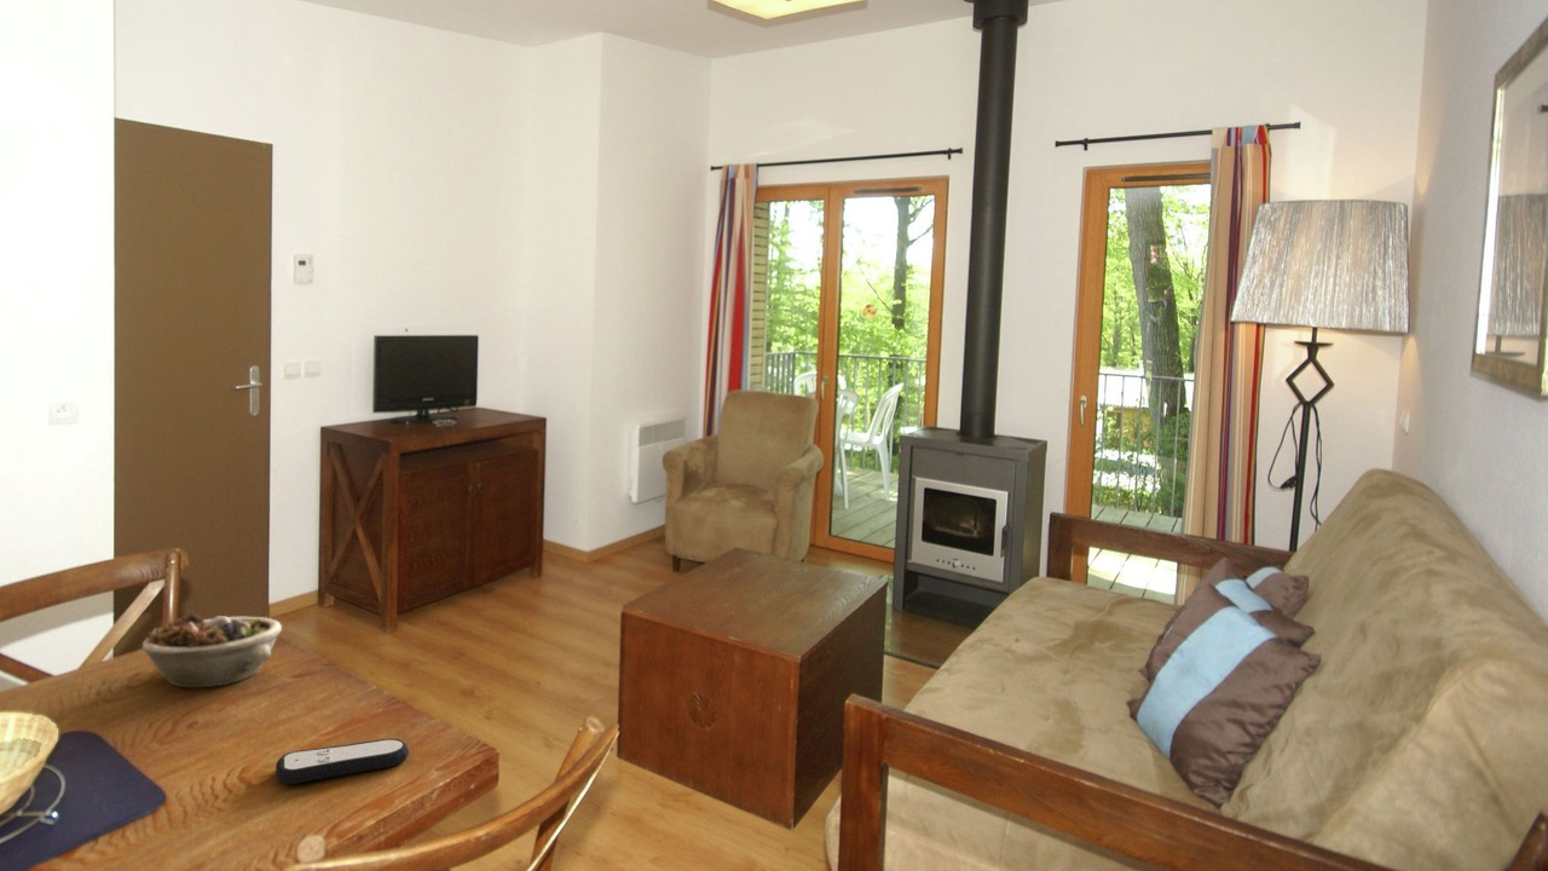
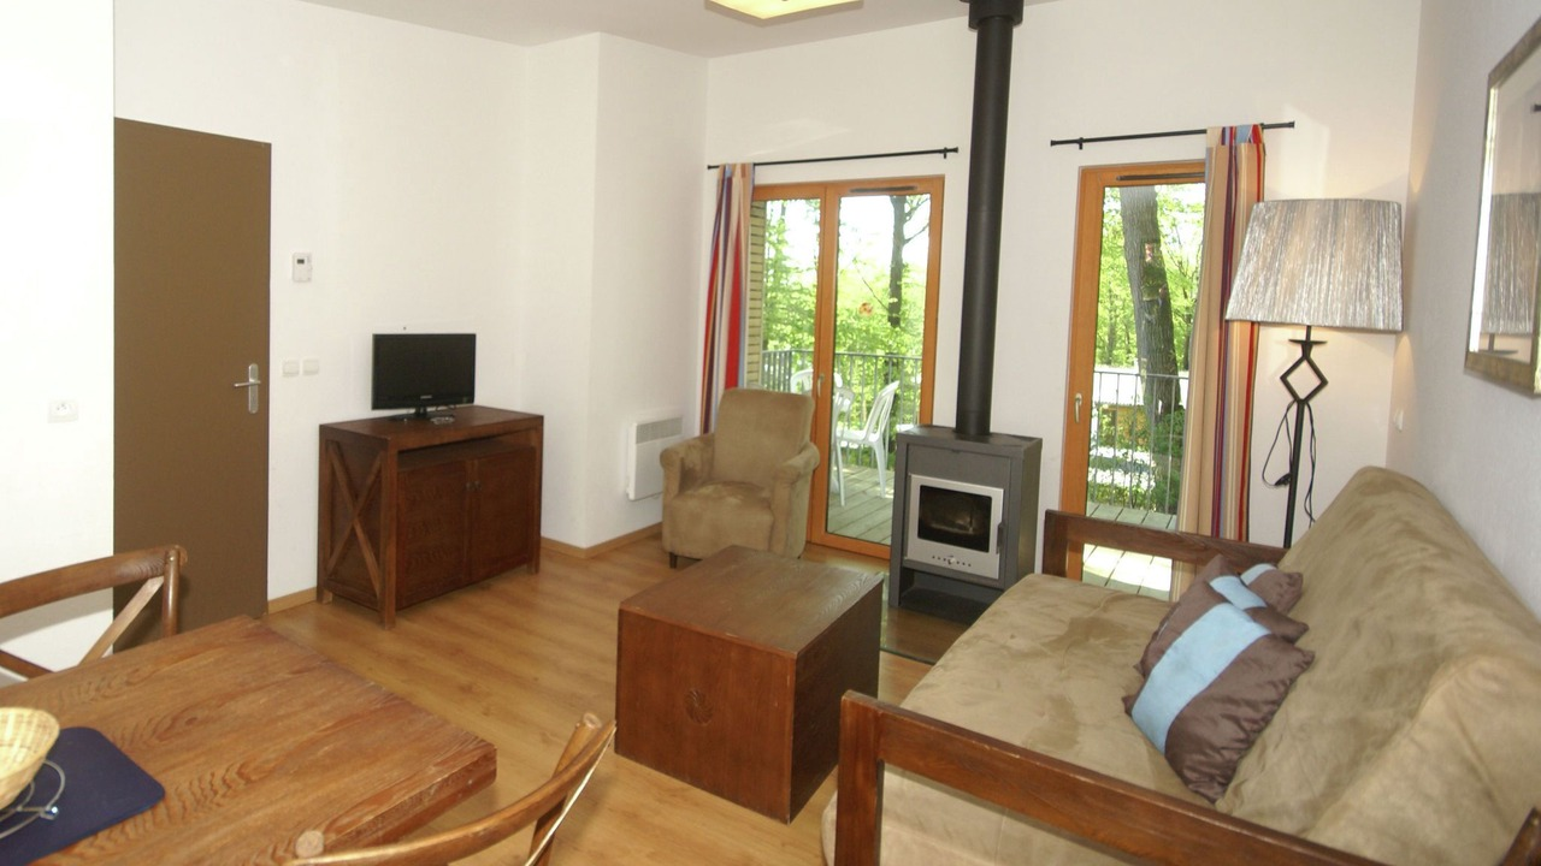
- succulent planter [141,613,283,688]
- remote control [275,738,410,785]
